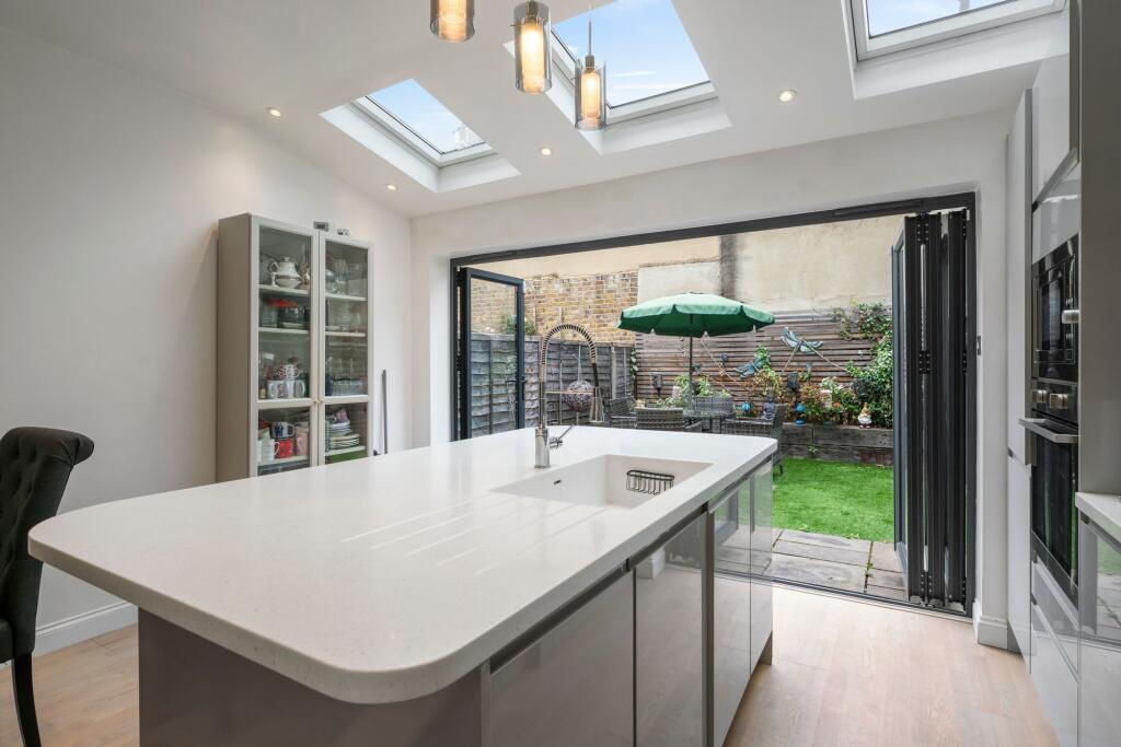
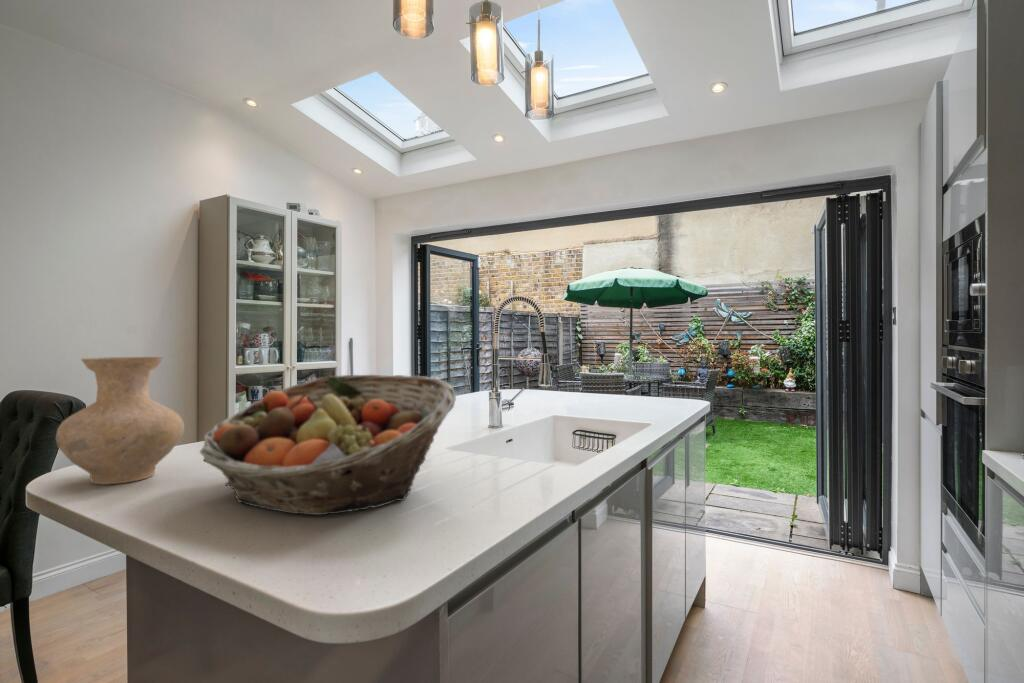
+ vase [55,356,185,485]
+ fruit basket [199,374,457,516]
